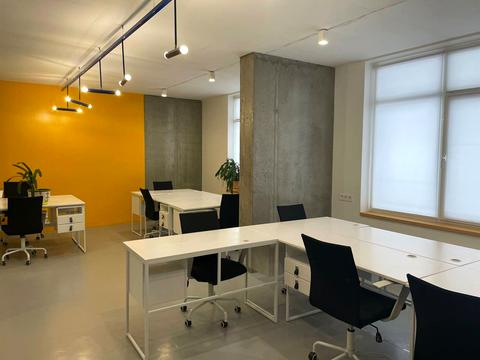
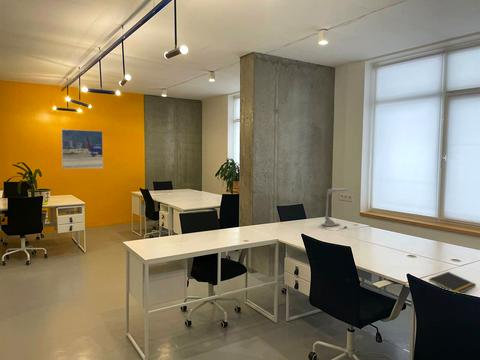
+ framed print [61,128,104,169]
+ notepad [428,271,477,294]
+ desk lamp [320,187,349,230]
